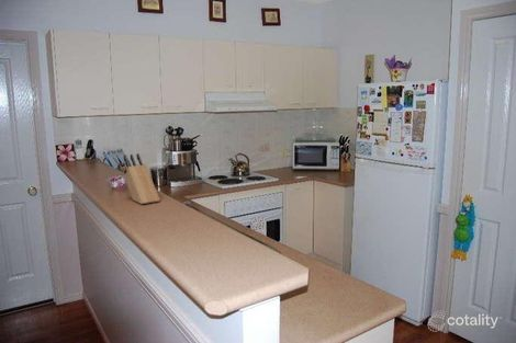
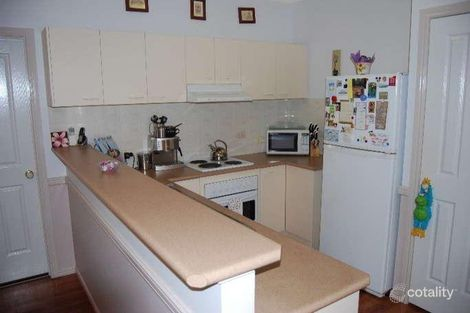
- knife block [123,152,161,205]
